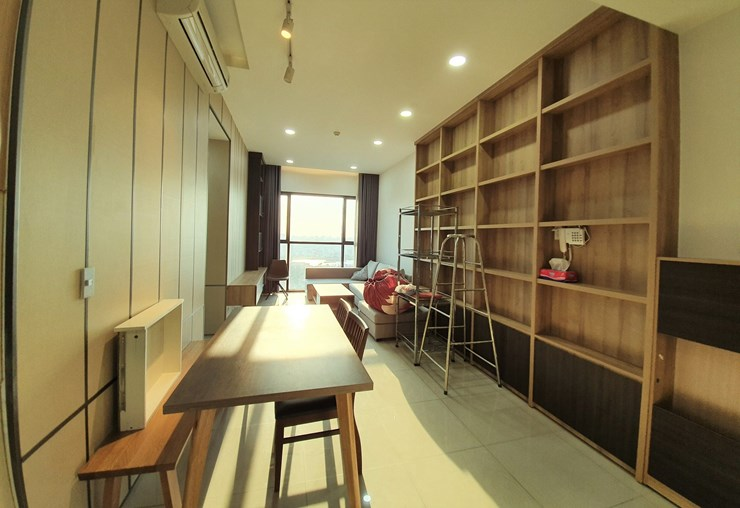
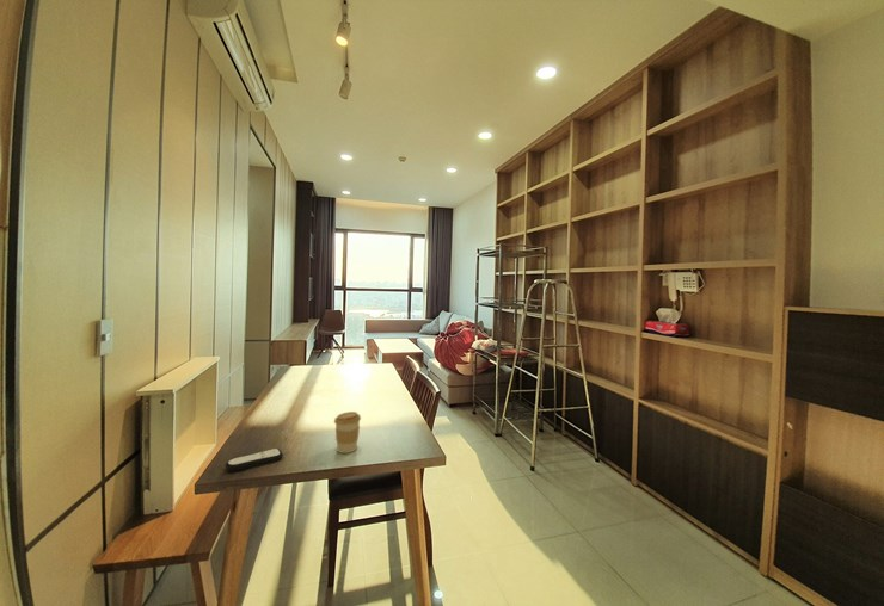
+ remote control [225,447,284,472]
+ coffee cup [333,410,362,455]
